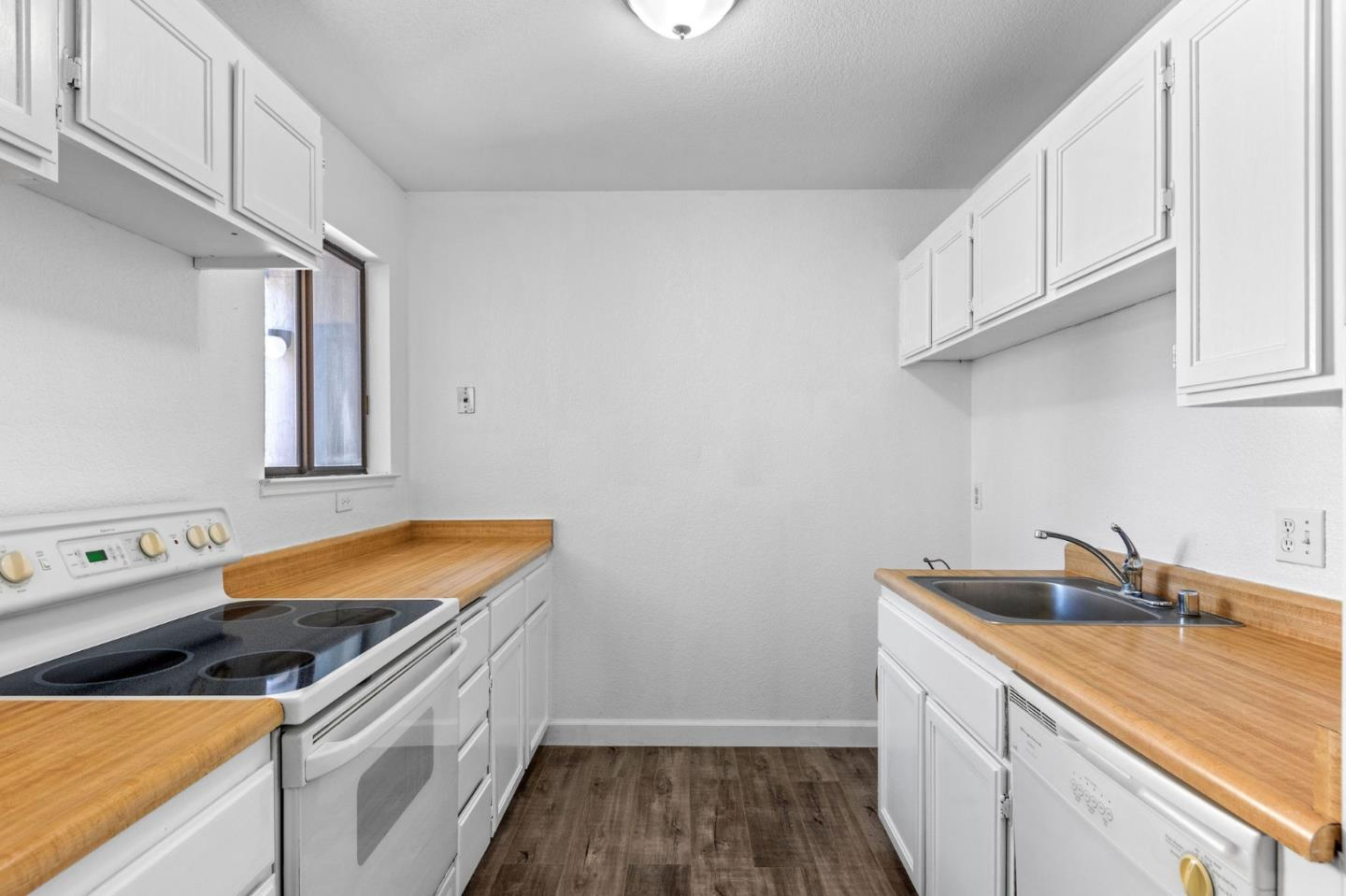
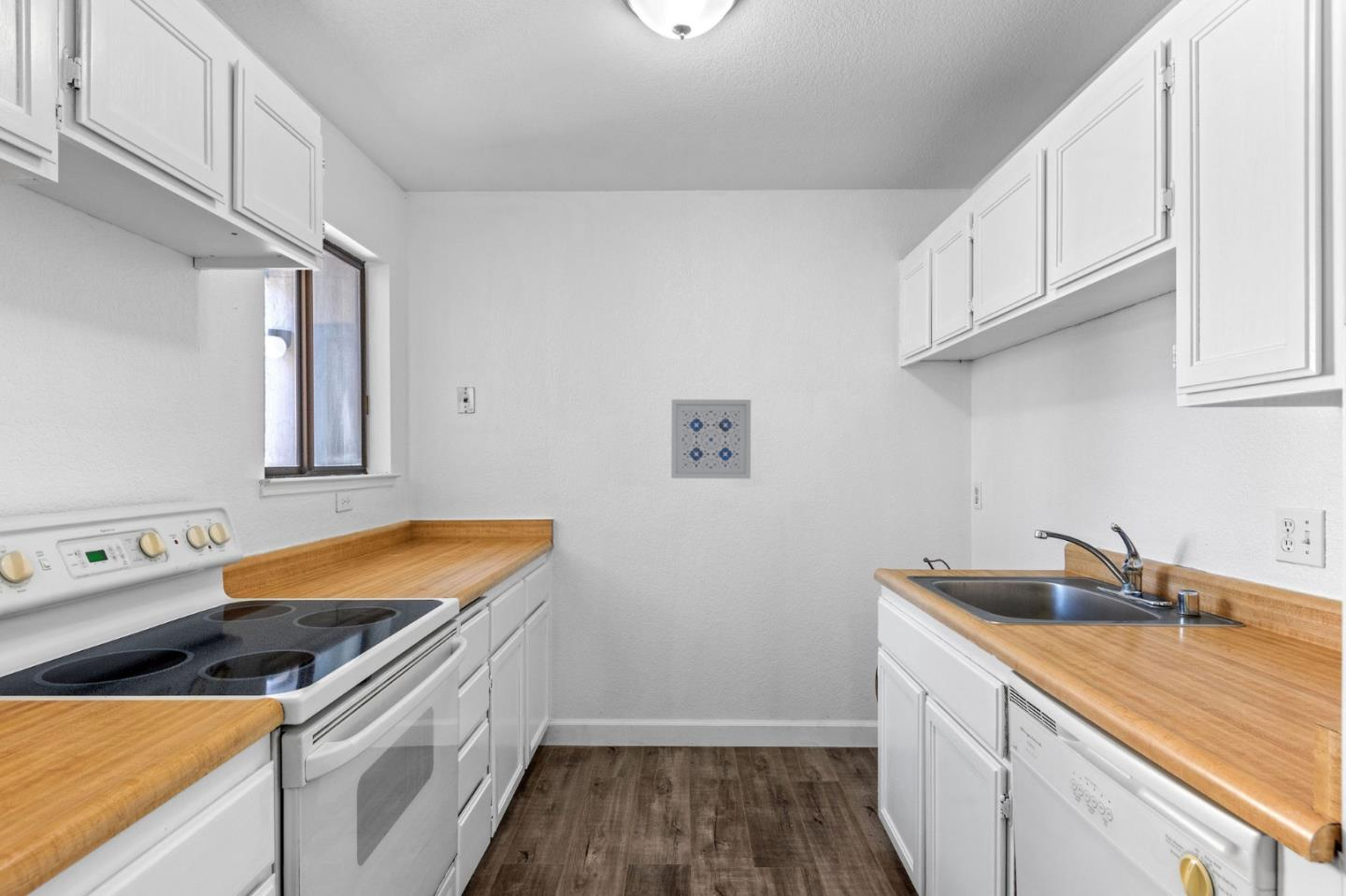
+ wall art [670,399,752,479]
